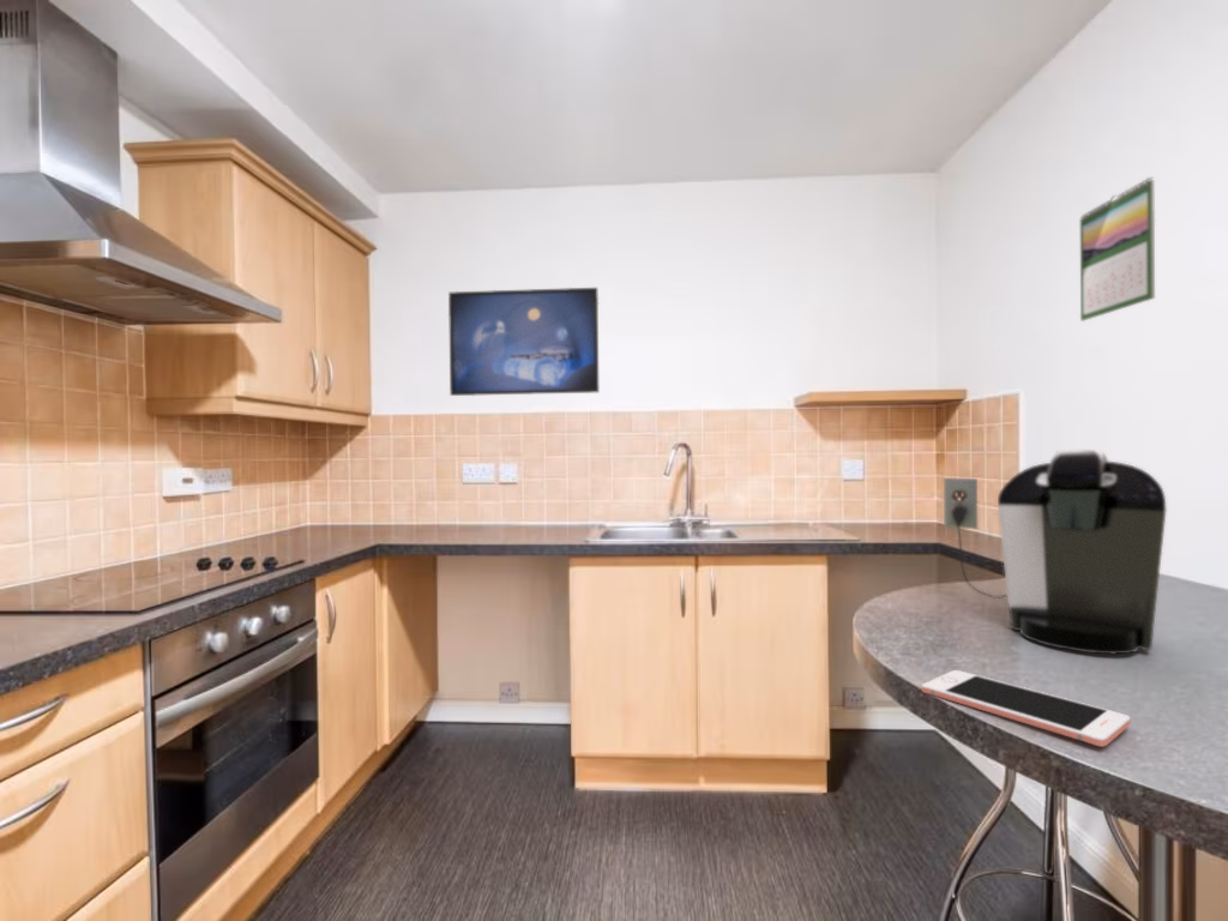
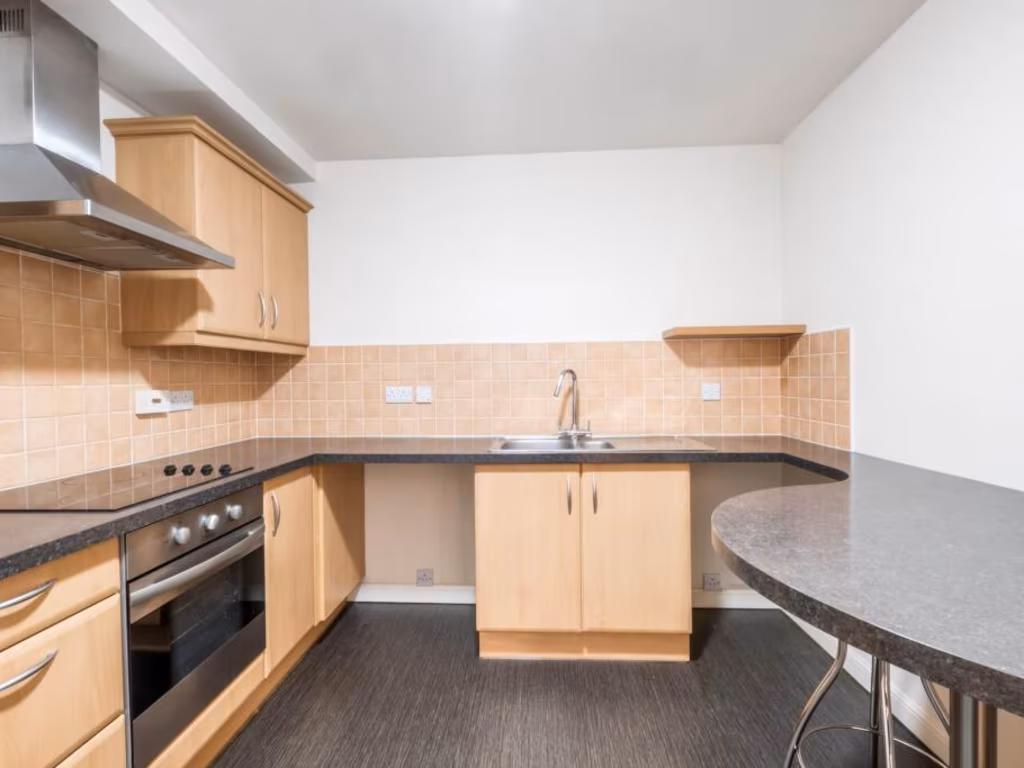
- coffee maker [943,449,1168,655]
- calendar [1079,175,1156,323]
- cell phone [921,669,1131,748]
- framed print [447,287,601,397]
